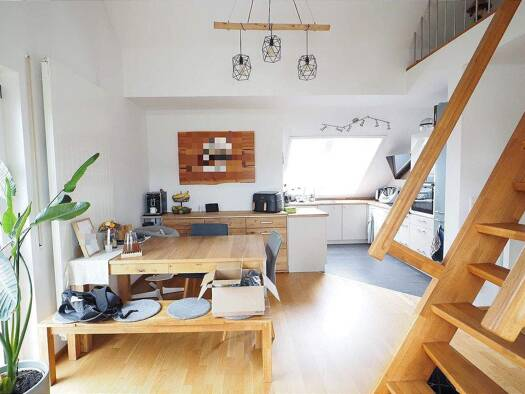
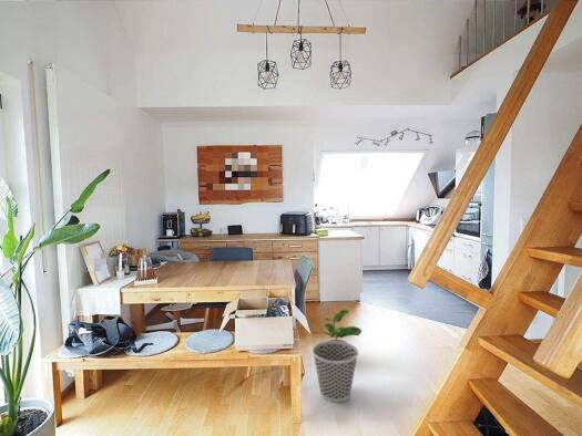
+ potted plant [313,309,363,343]
+ wastebasket [312,340,359,403]
